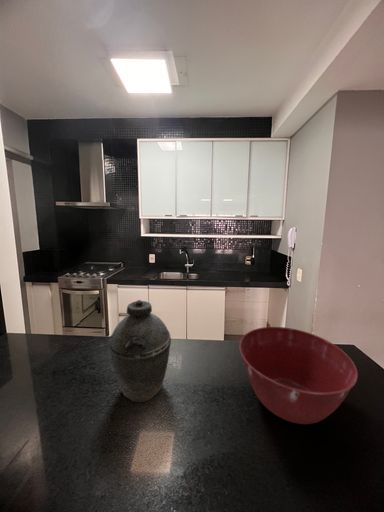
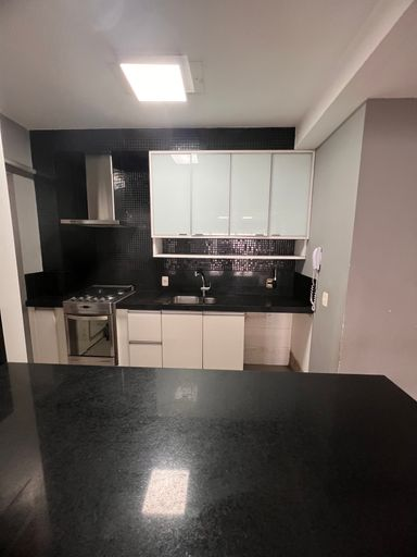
- kettle [108,299,172,403]
- mixing bowl [238,326,359,425]
